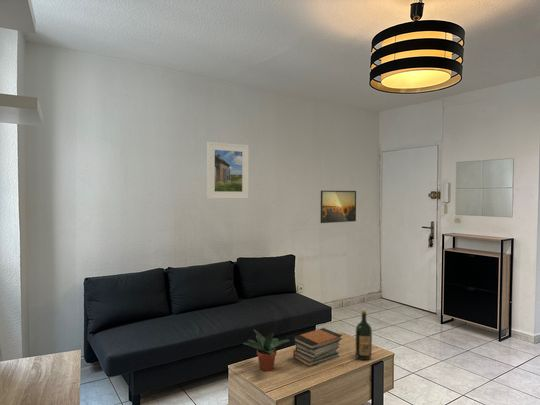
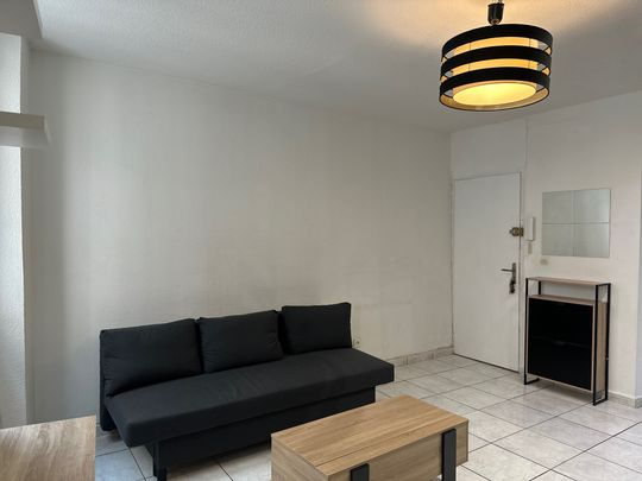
- wine bottle [355,310,373,361]
- potted plant [242,328,291,372]
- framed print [320,190,357,224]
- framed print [206,141,250,200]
- book stack [292,327,343,368]
